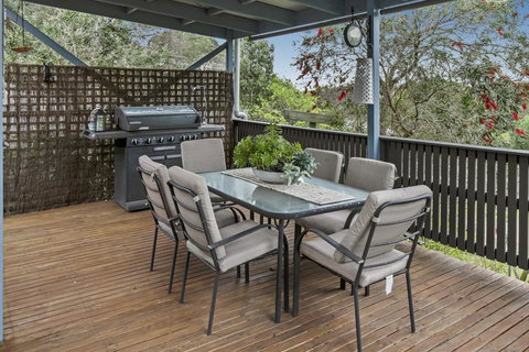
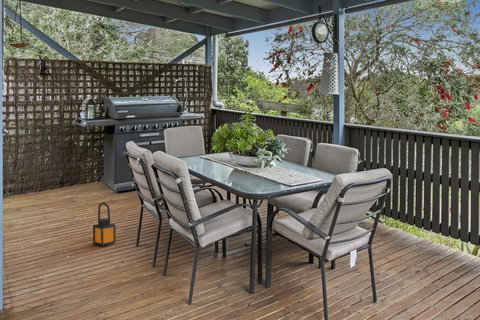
+ lantern [92,201,117,247]
